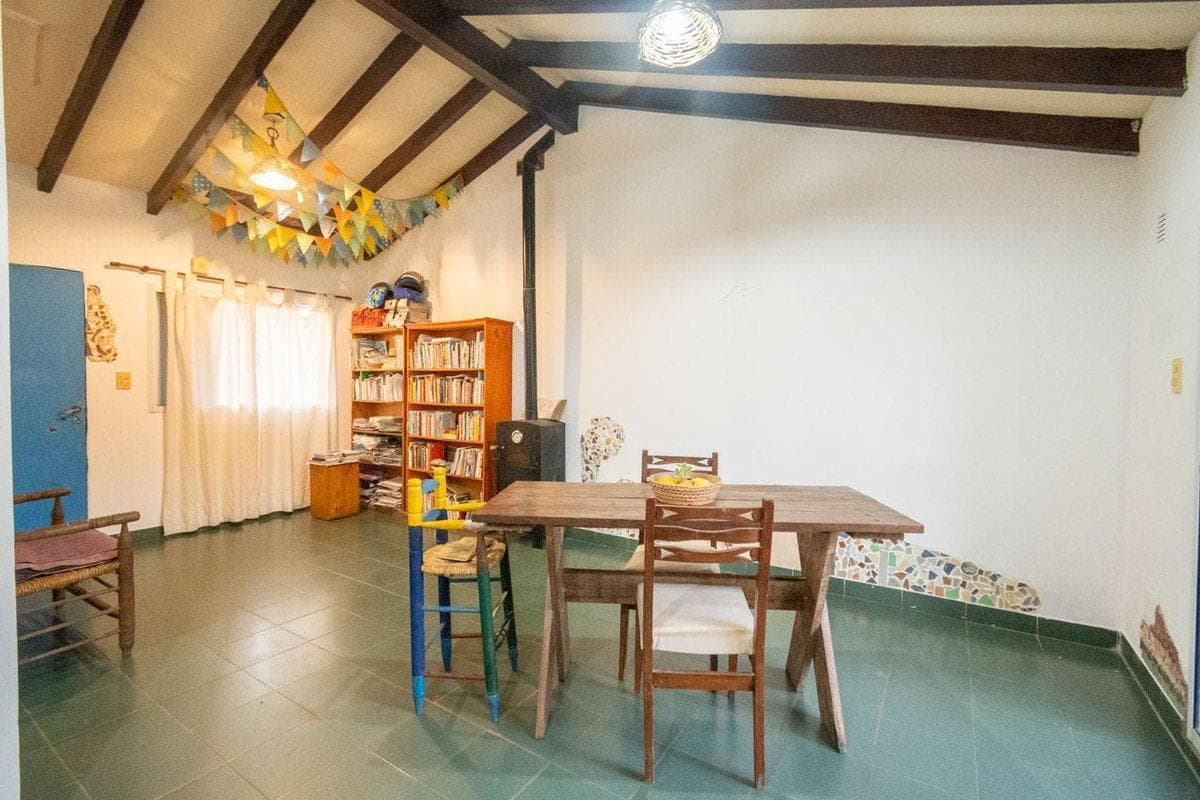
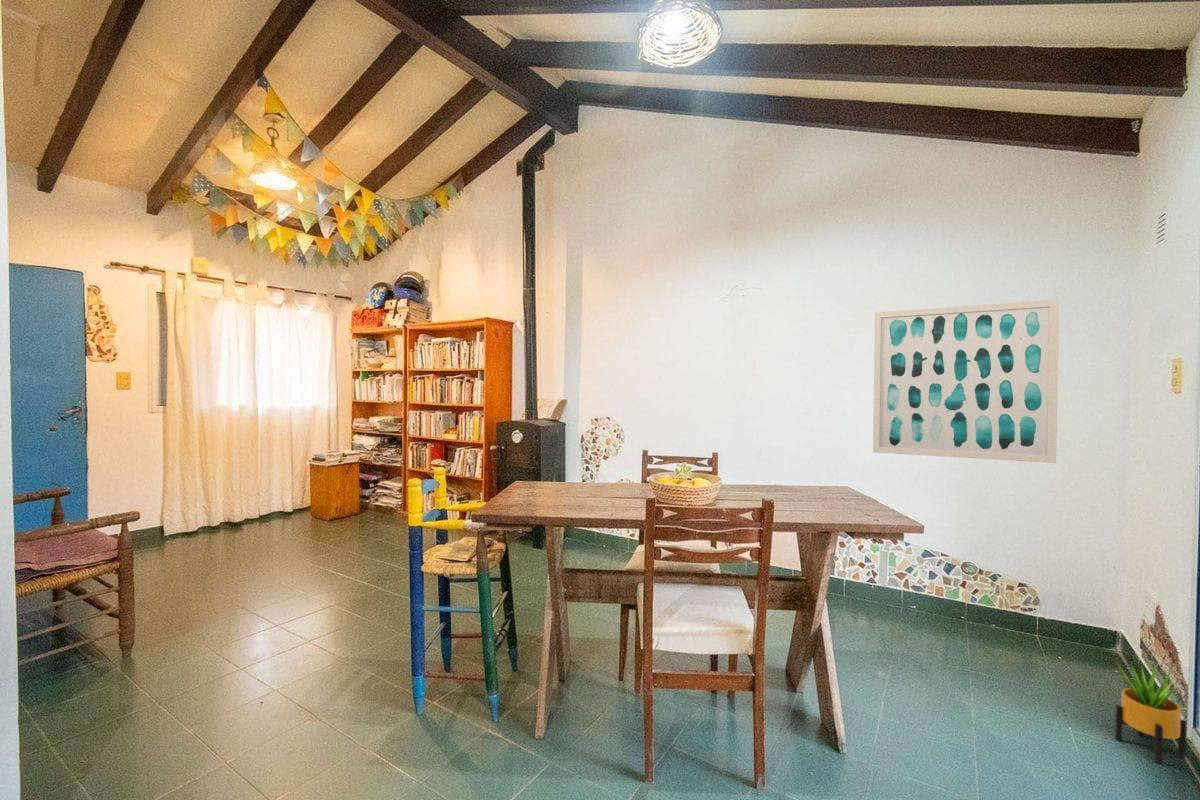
+ wall art [872,299,1060,464]
+ potted plant [1114,659,1187,764]
